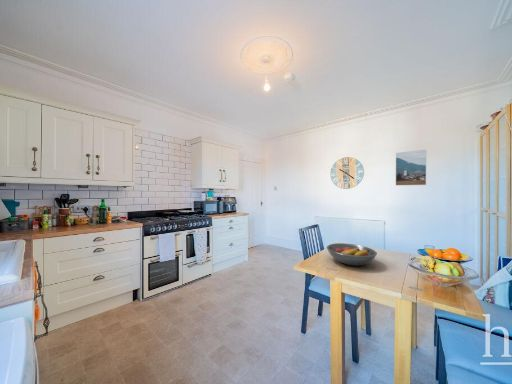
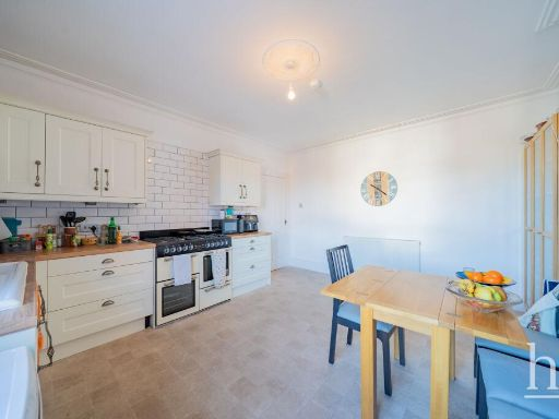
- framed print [395,149,427,186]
- fruit bowl [326,242,378,267]
